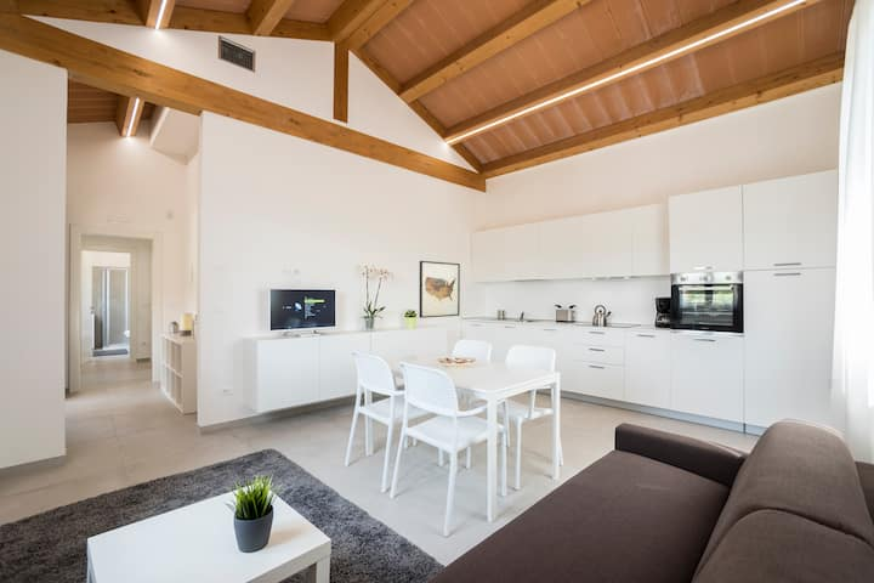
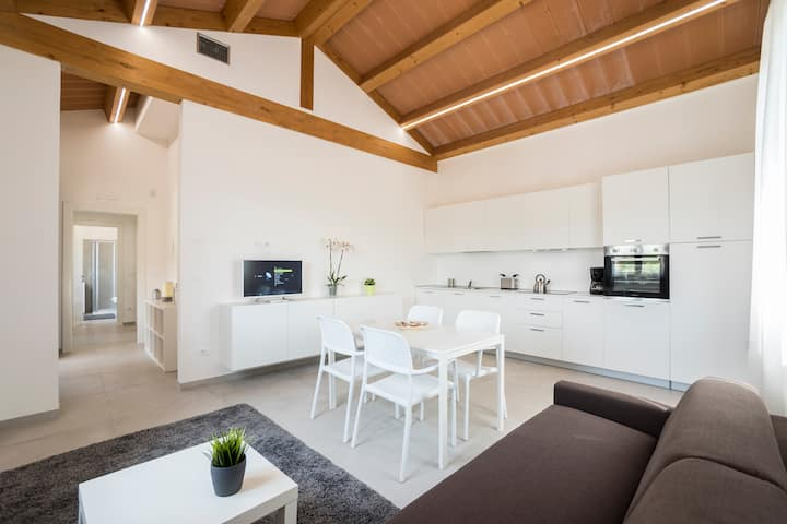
- wall art [419,260,461,319]
